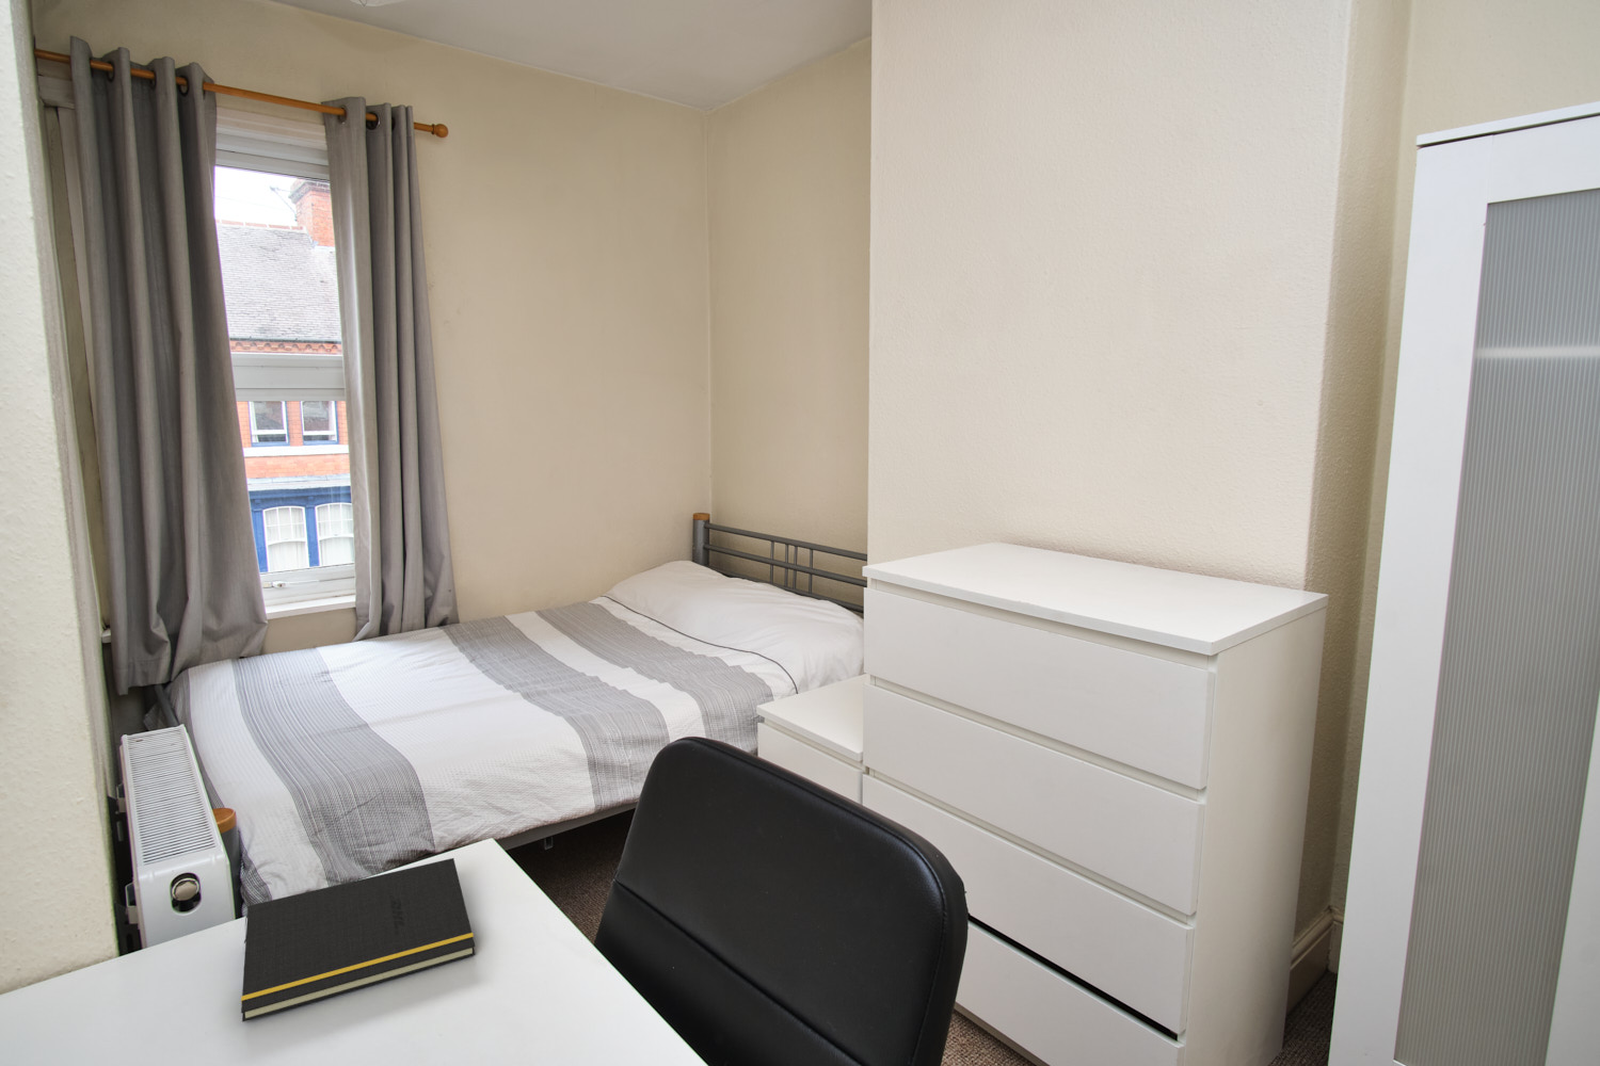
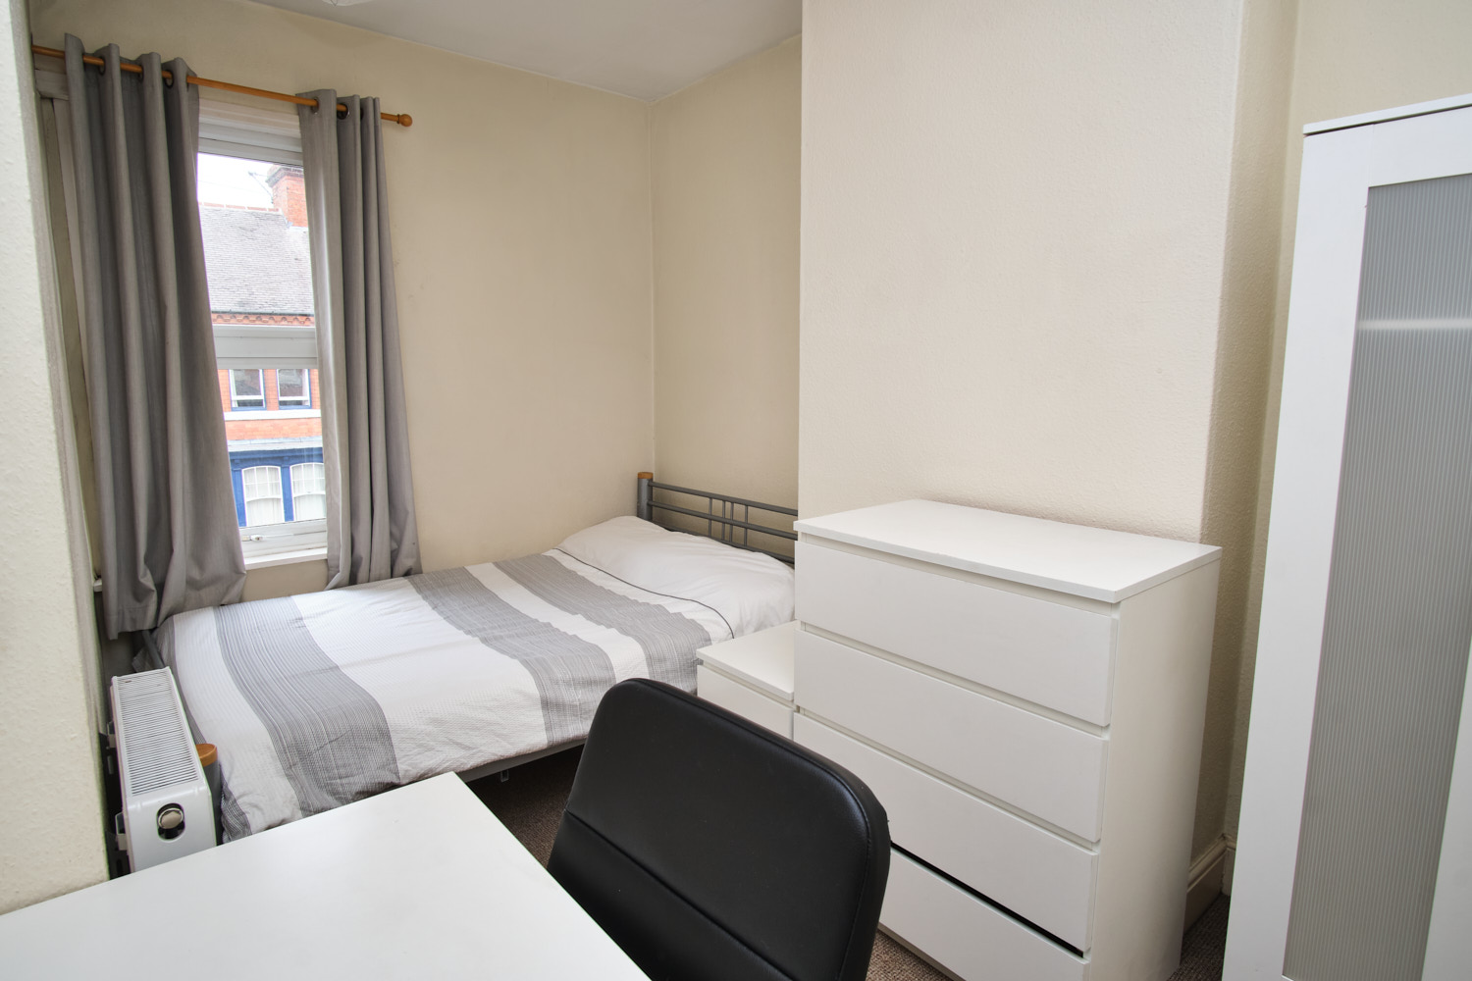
- notepad [240,857,476,1023]
